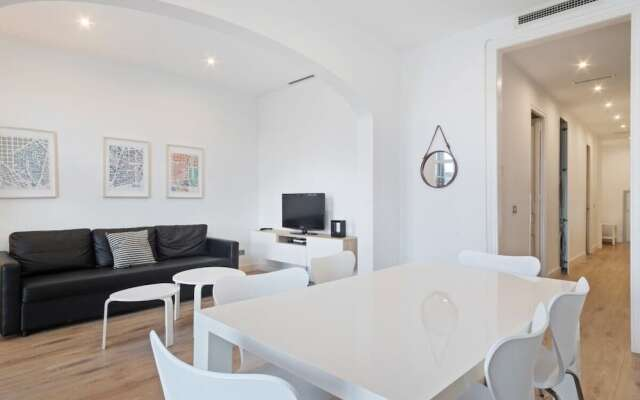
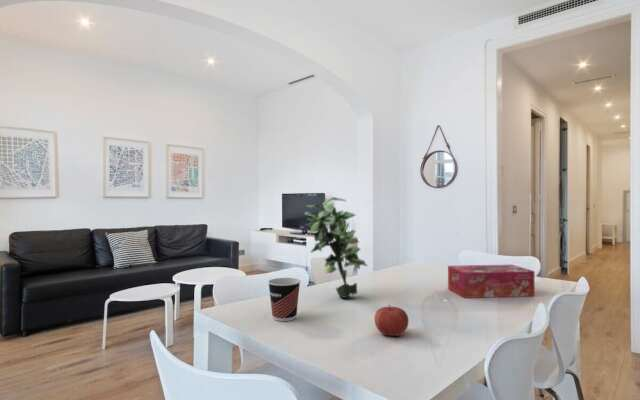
+ tissue box [447,264,536,299]
+ potted plant [303,196,368,299]
+ fruit [373,304,410,337]
+ cup [267,277,302,322]
